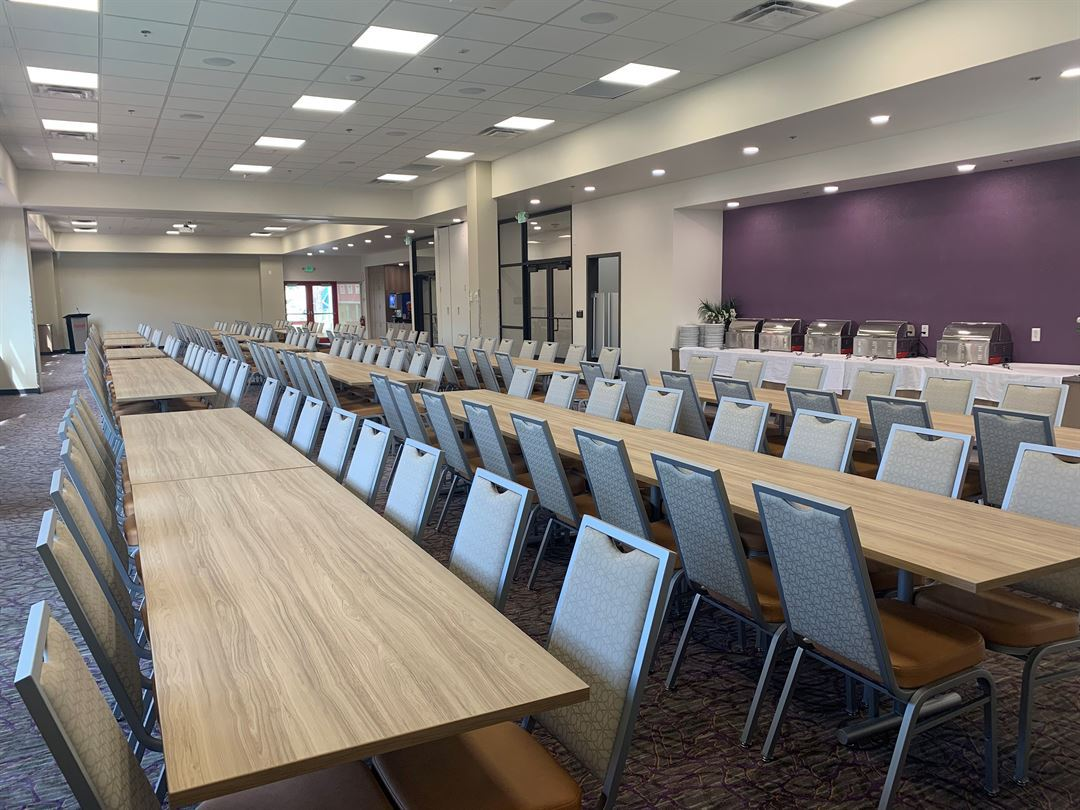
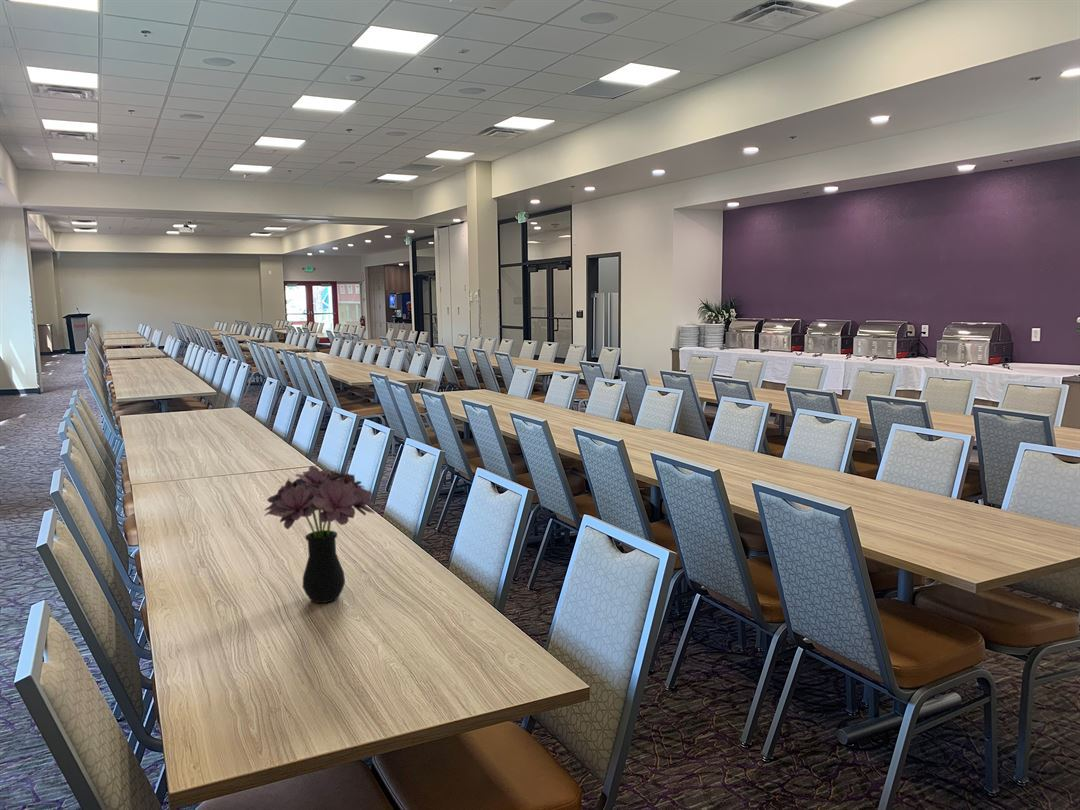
+ flower arrangement [264,465,376,604]
